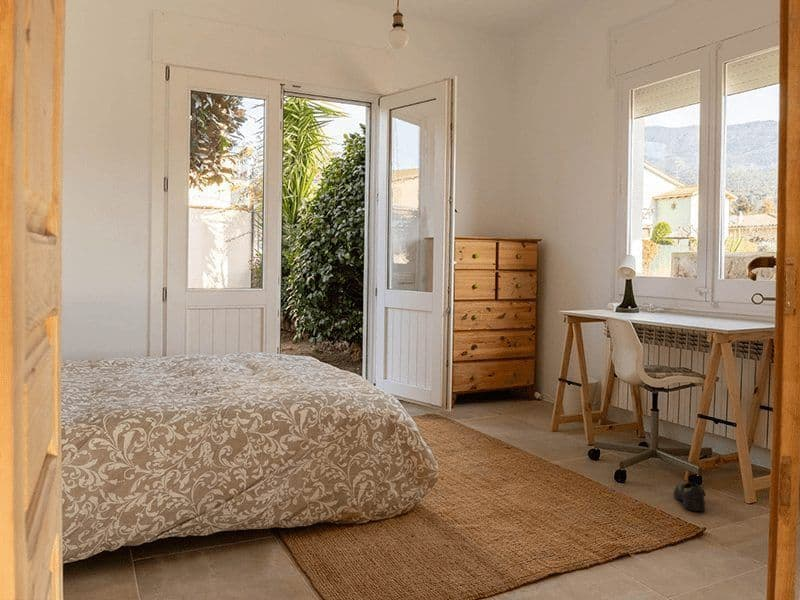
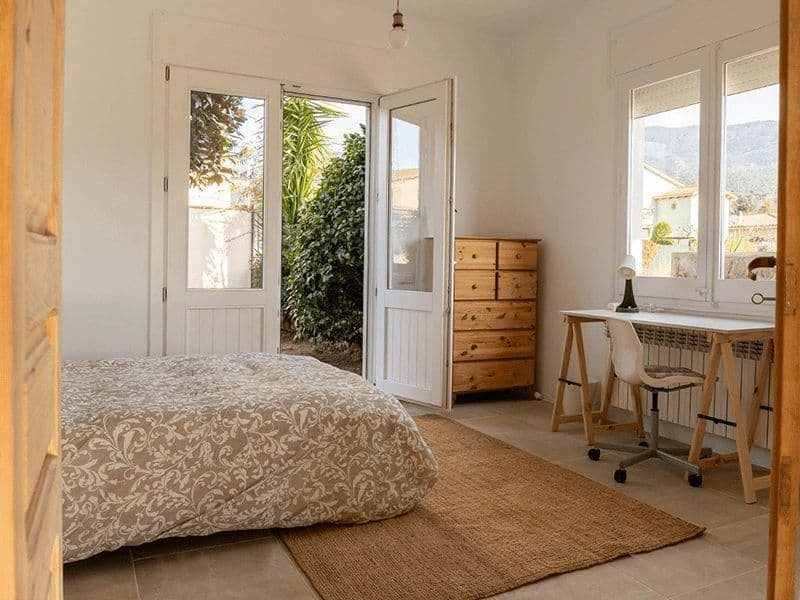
- shoe [673,481,707,512]
